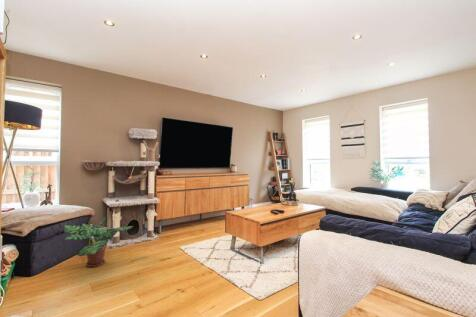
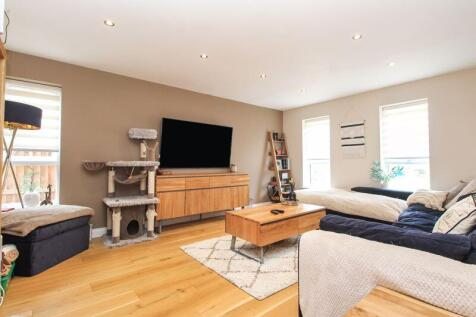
- potted plant [62,215,134,268]
